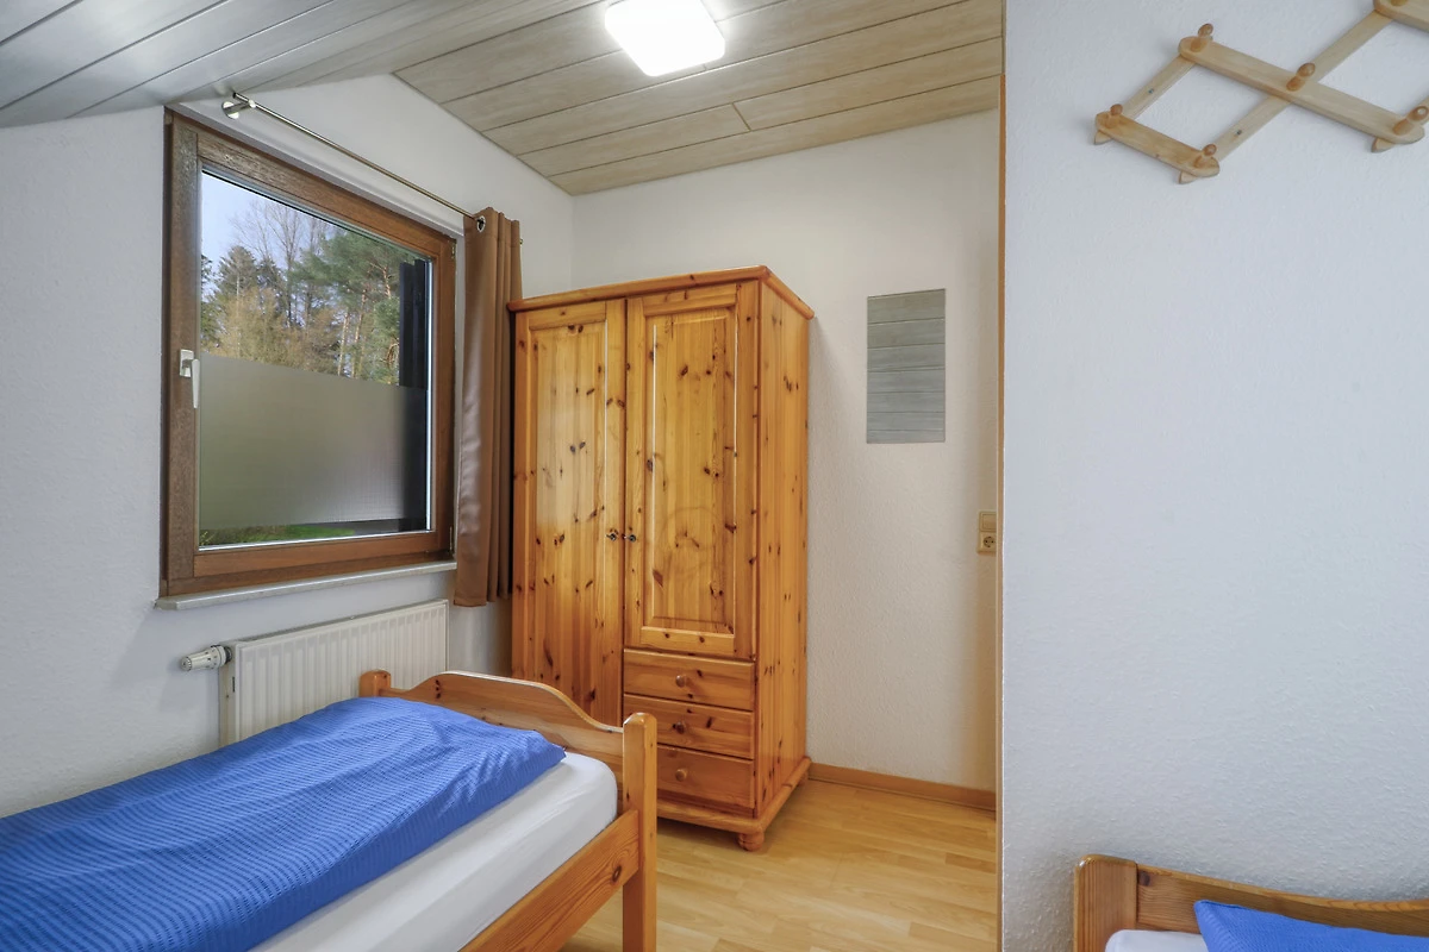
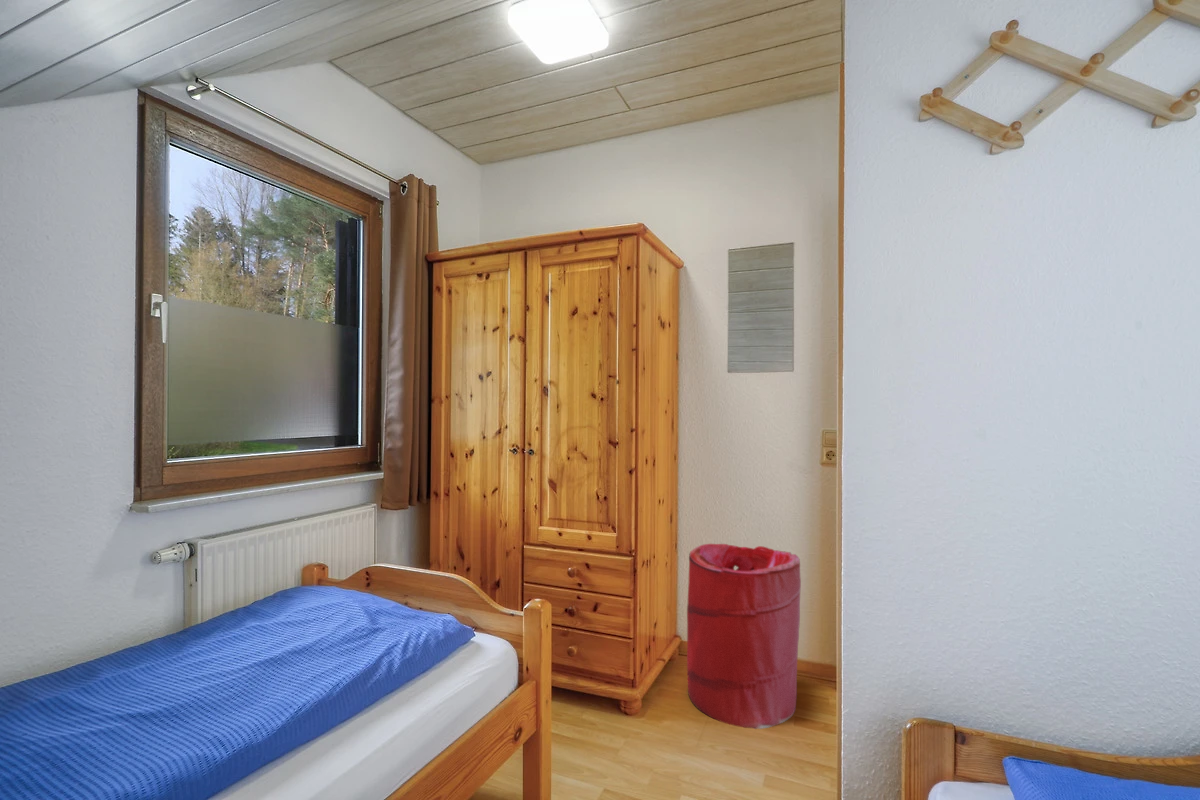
+ laundry hamper [686,543,802,730]
